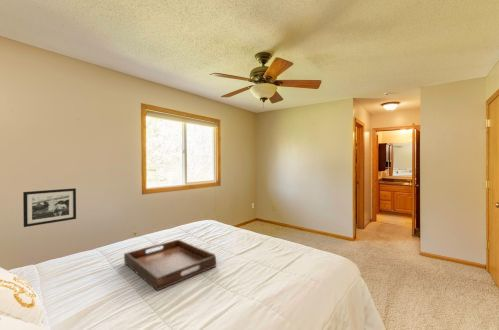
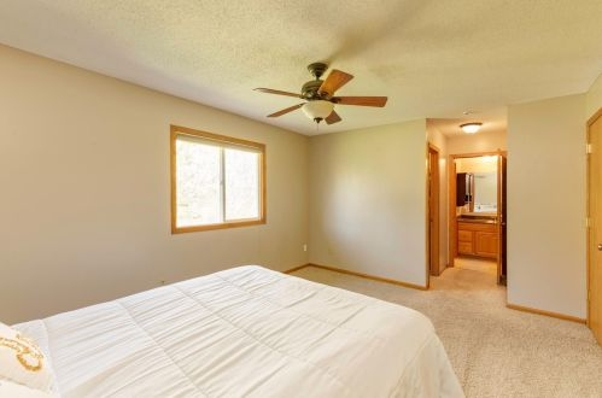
- serving tray [123,238,217,292]
- picture frame [22,187,77,228]
